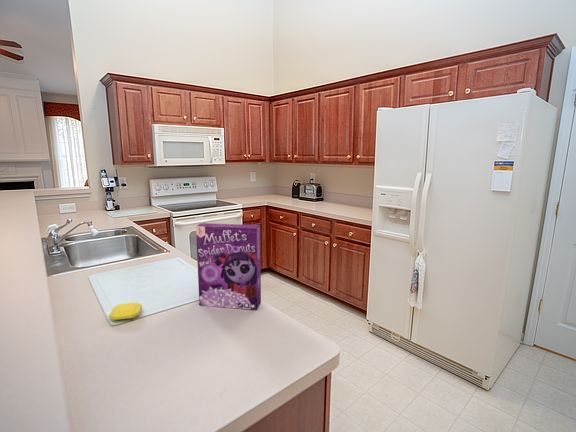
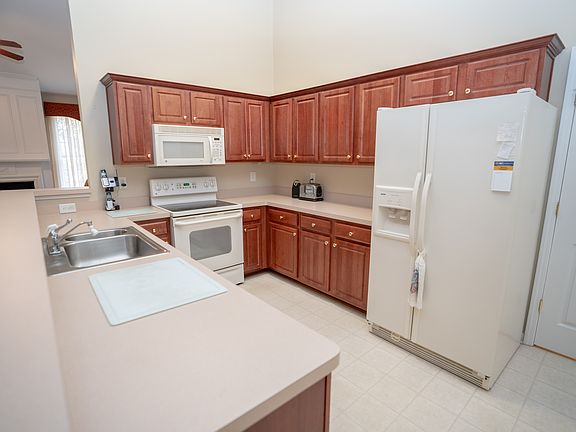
- soap bar [108,301,143,321]
- cereal box [195,222,262,311]
